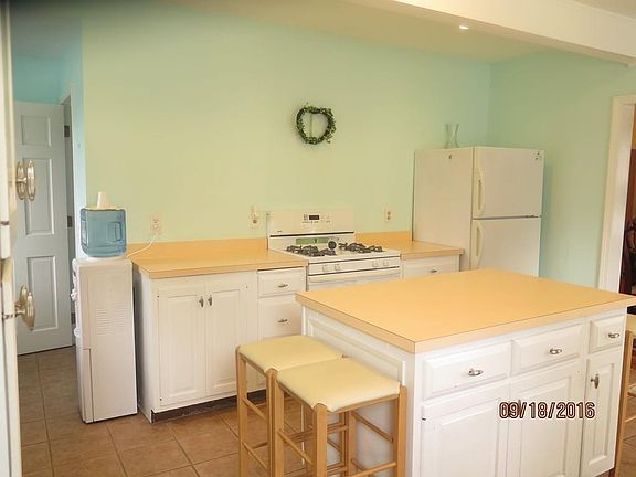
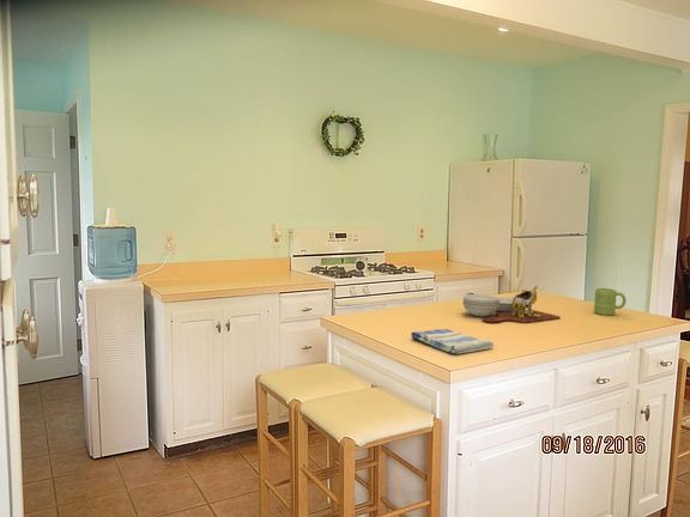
+ cutting board [461,285,562,324]
+ mug [593,287,627,316]
+ dish towel [411,328,495,355]
